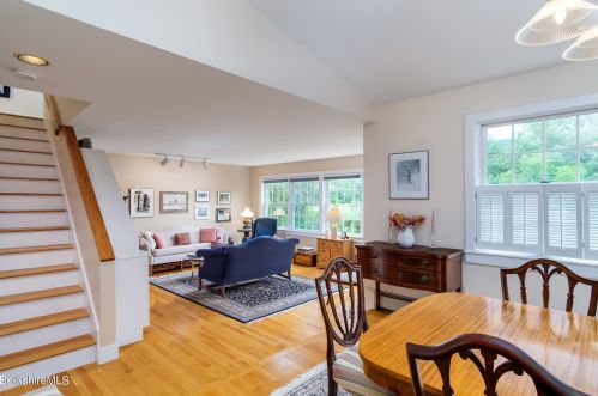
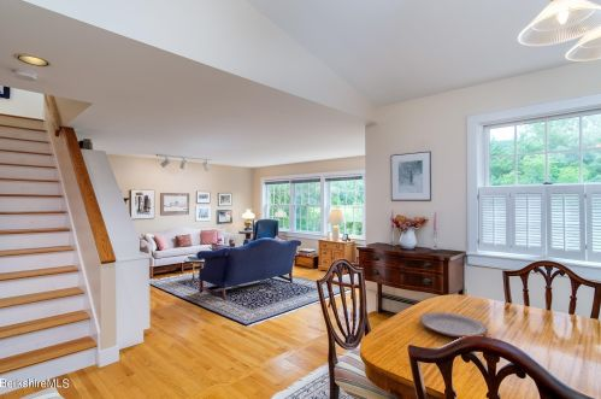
+ plate [419,311,489,339]
